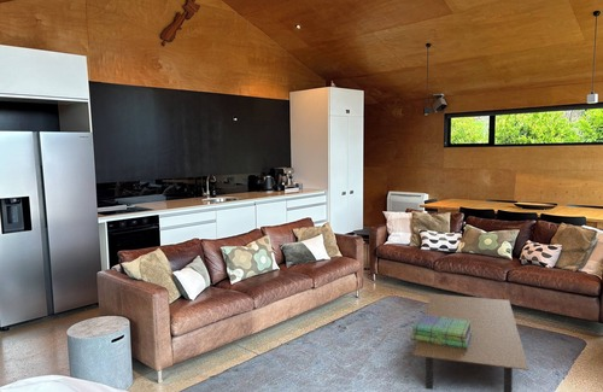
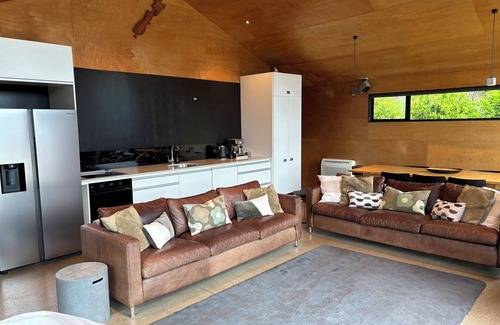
- coffee table [412,293,531,392]
- stack of books [410,314,473,350]
